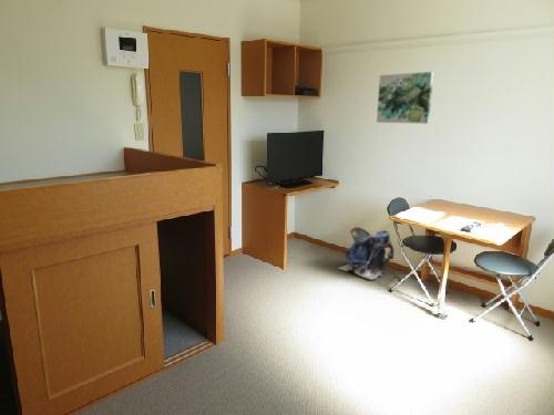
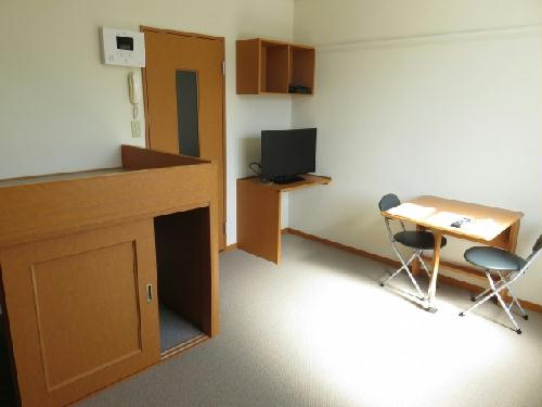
- backpack [337,226,396,281]
- wall art [376,71,434,125]
